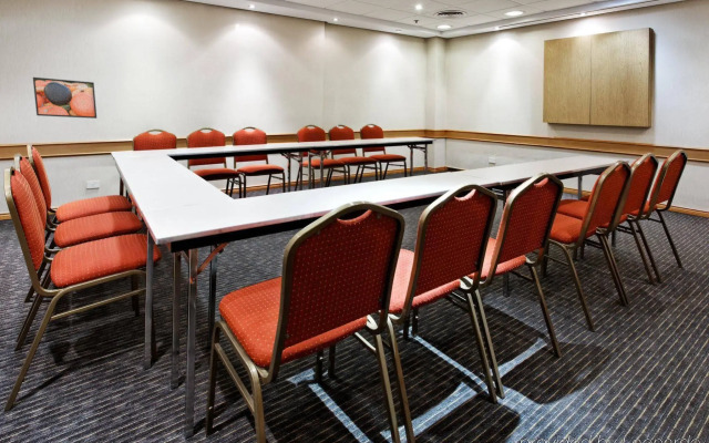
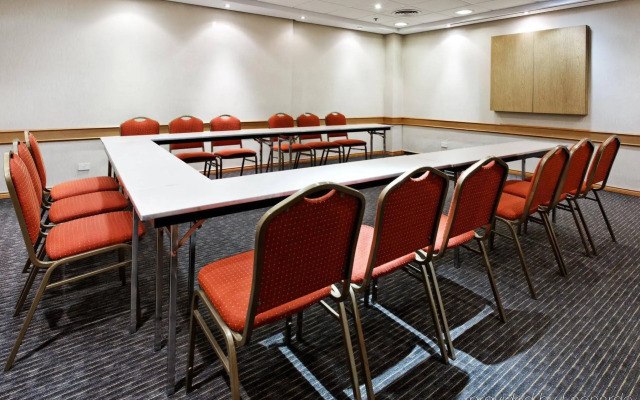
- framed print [32,76,97,120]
